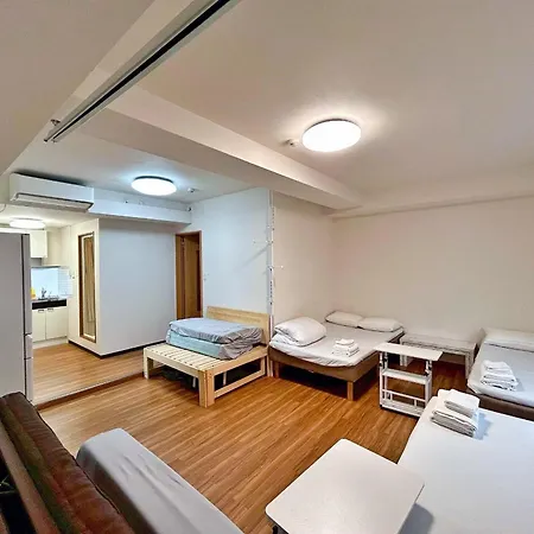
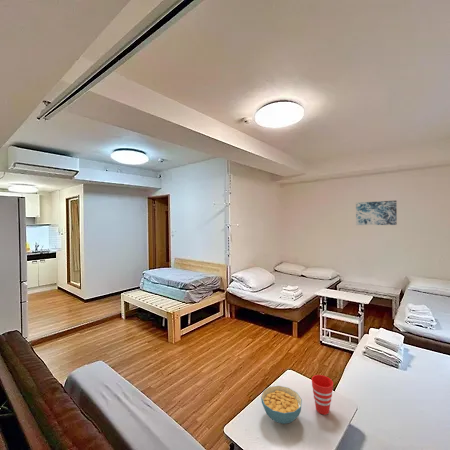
+ cup [311,374,334,416]
+ cereal bowl [260,385,303,425]
+ wall art [355,200,398,226]
